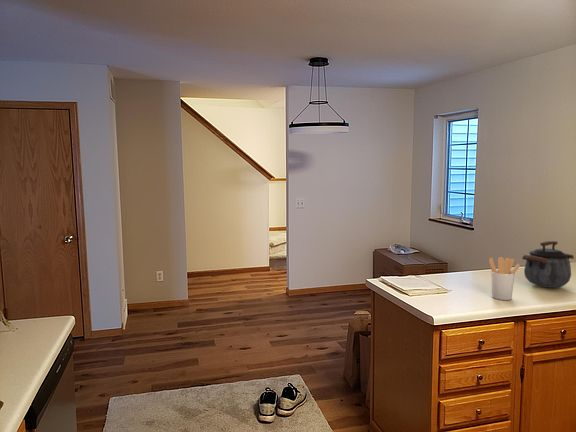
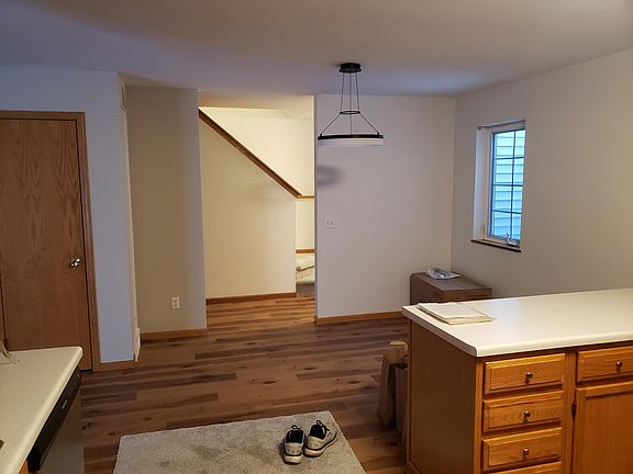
- utensil holder [488,256,521,301]
- kettle [521,240,575,288]
